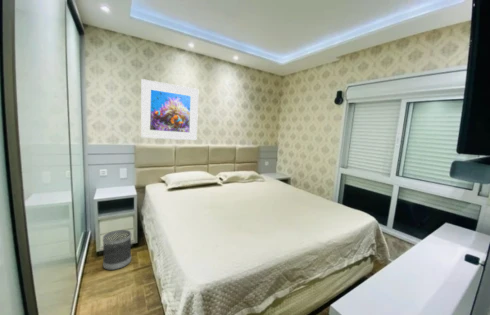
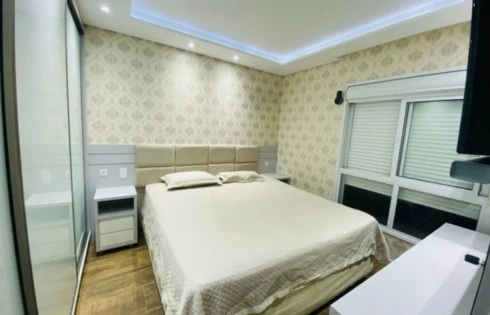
- wastebasket [102,229,132,271]
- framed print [140,78,199,141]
